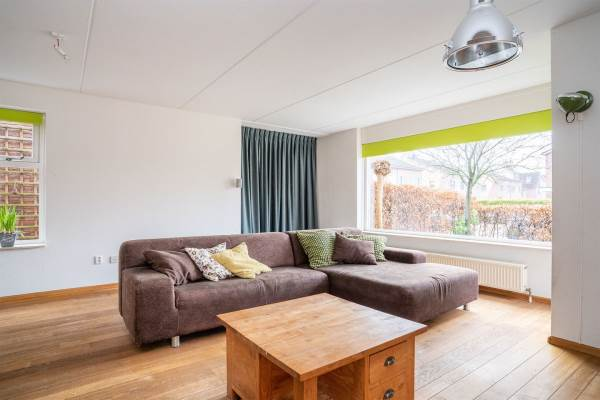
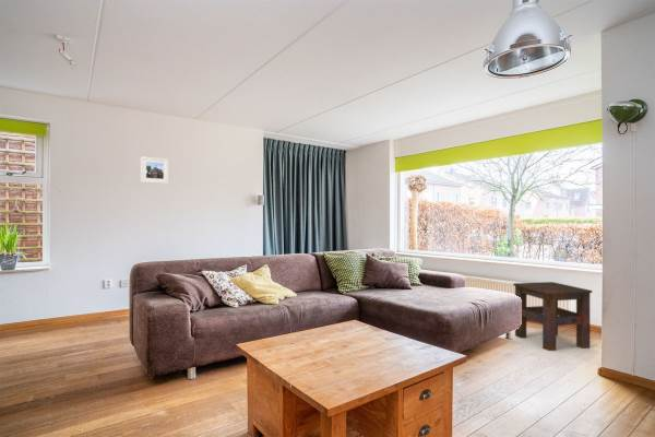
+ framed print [140,156,169,185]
+ side table [512,281,593,352]
